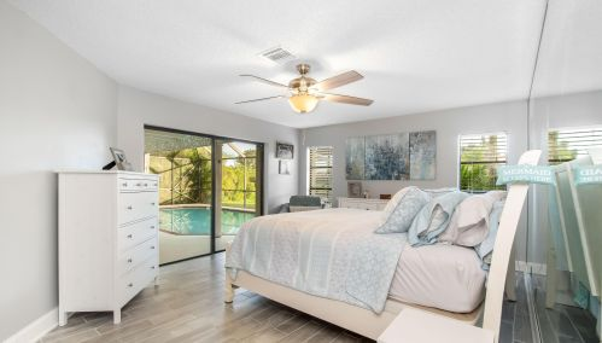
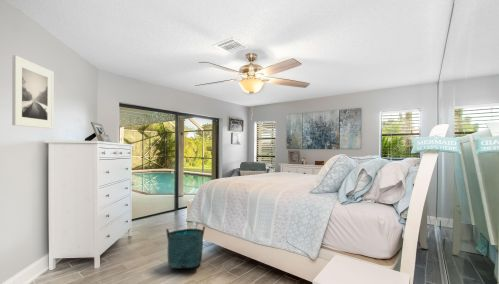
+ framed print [11,54,54,129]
+ storage basket [165,225,206,270]
